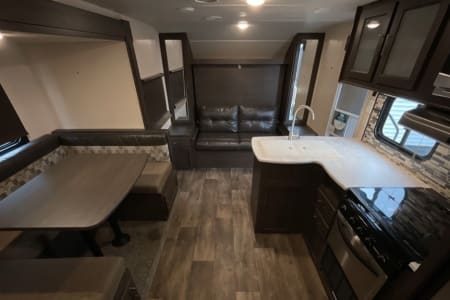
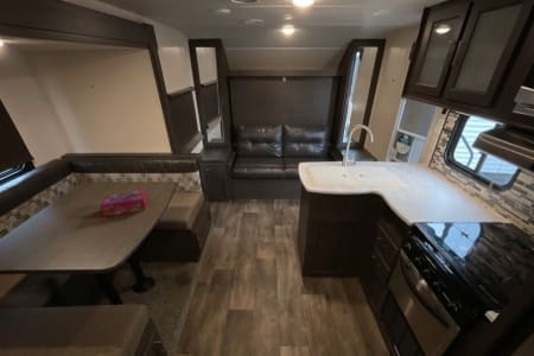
+ tissue box [98,189,150,217]
